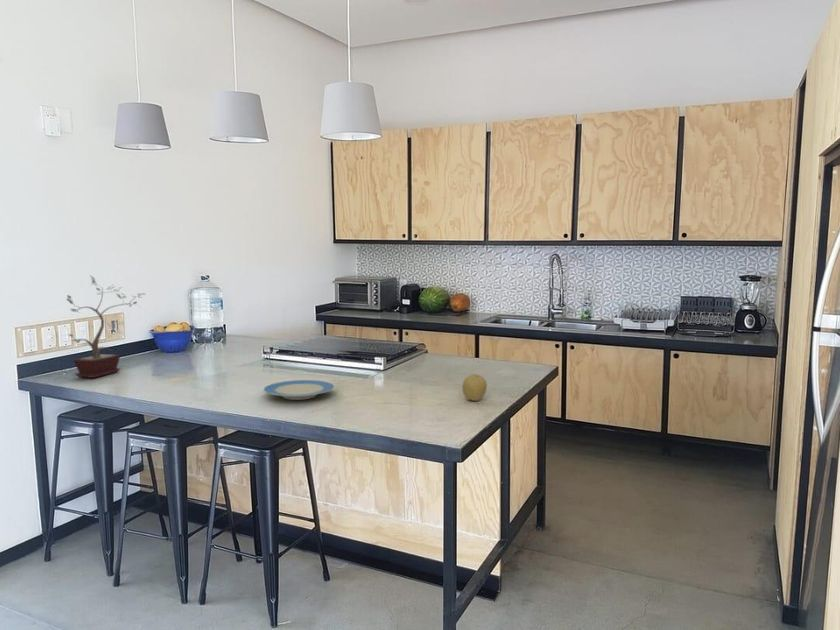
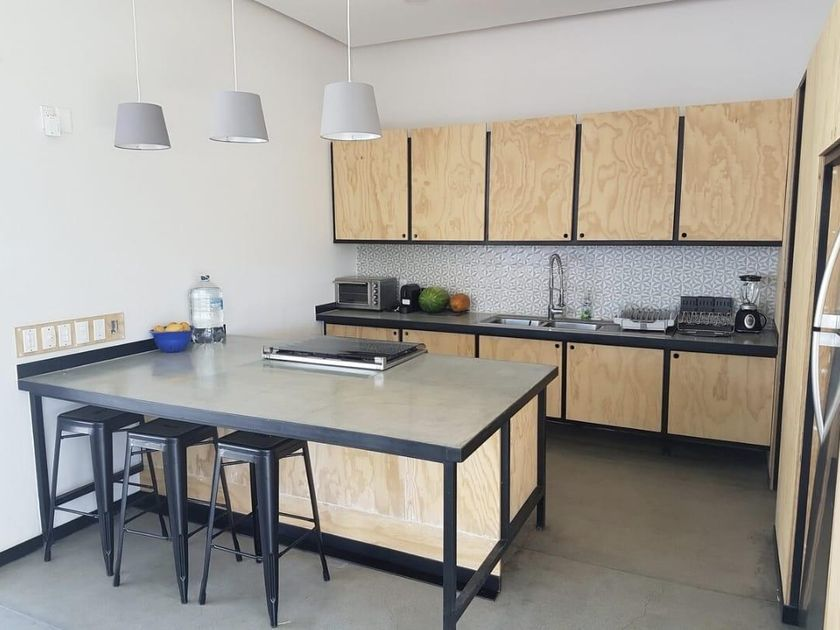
- plate [262,379,335,401]
- potted plant [66,275,146,379]
- fruit [461,373,488,402]
